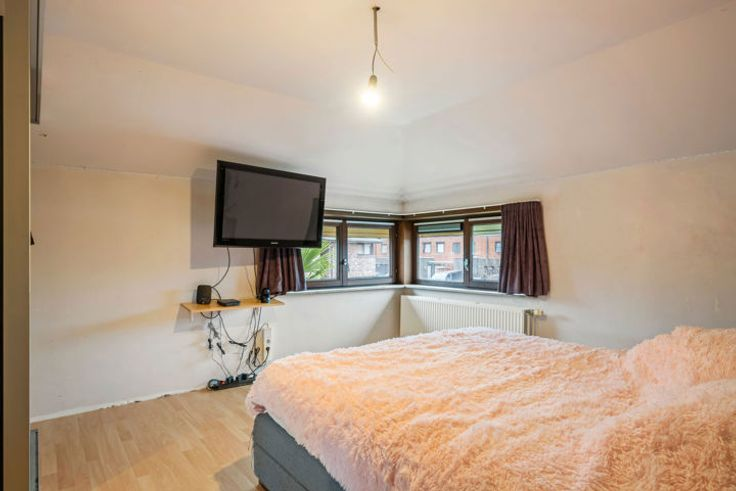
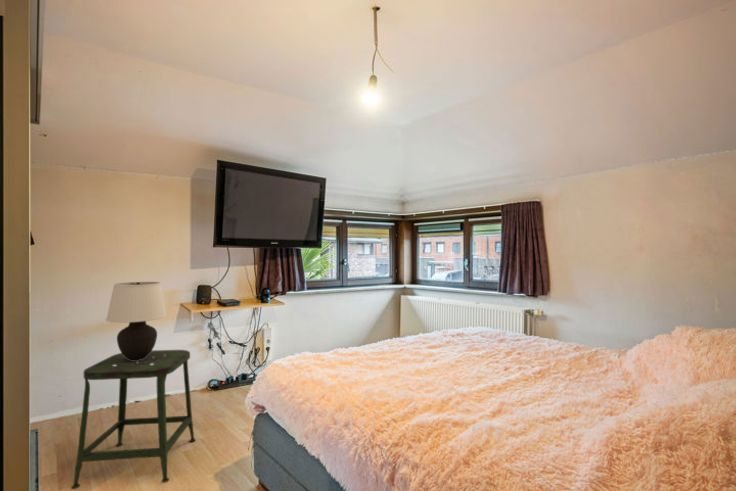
+ table lamp [105,281,168,360]
+ stool [70,349,196,490]
